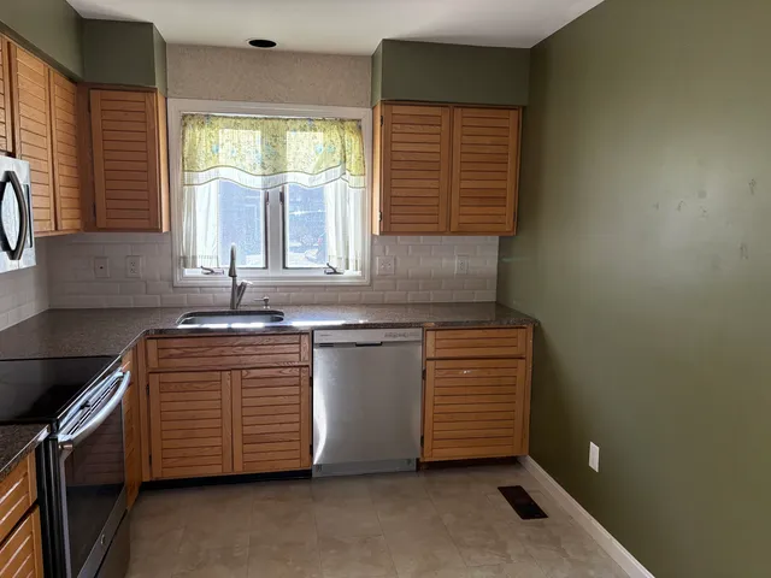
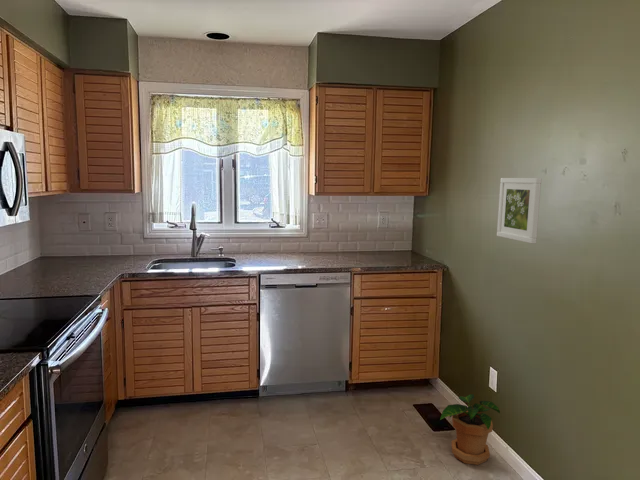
+ potted plant [439,393,501,466]
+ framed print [496,177,542,245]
